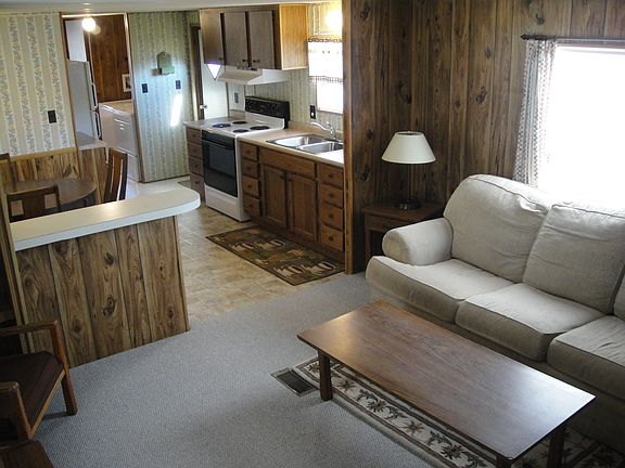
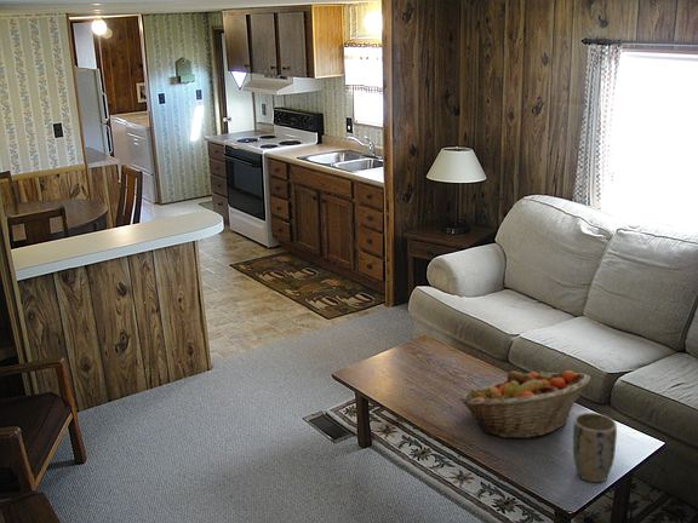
+ plant pot [572,412,618,483]
+ fruit basket [458,369,591,439]
